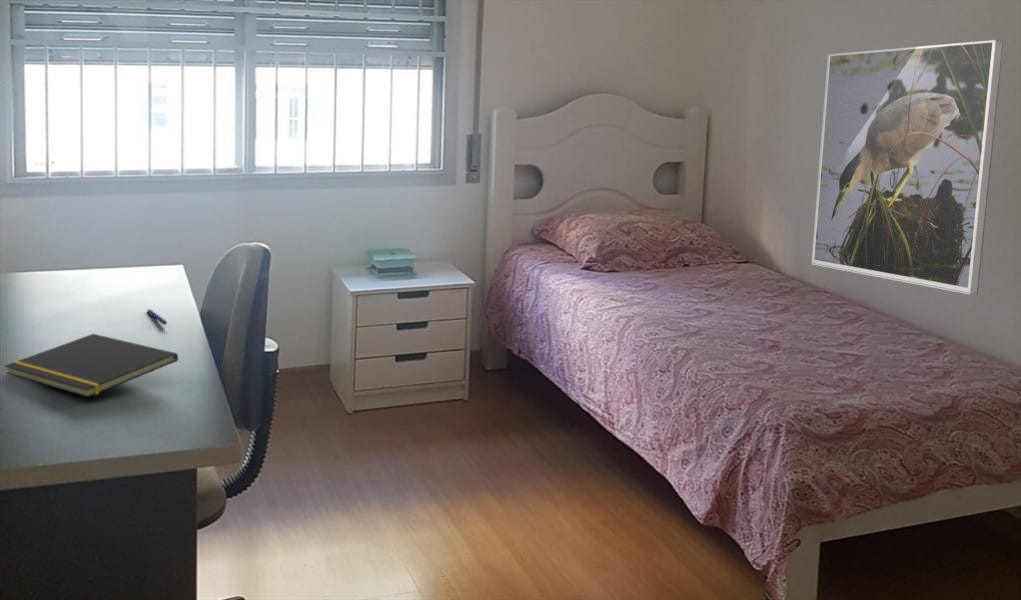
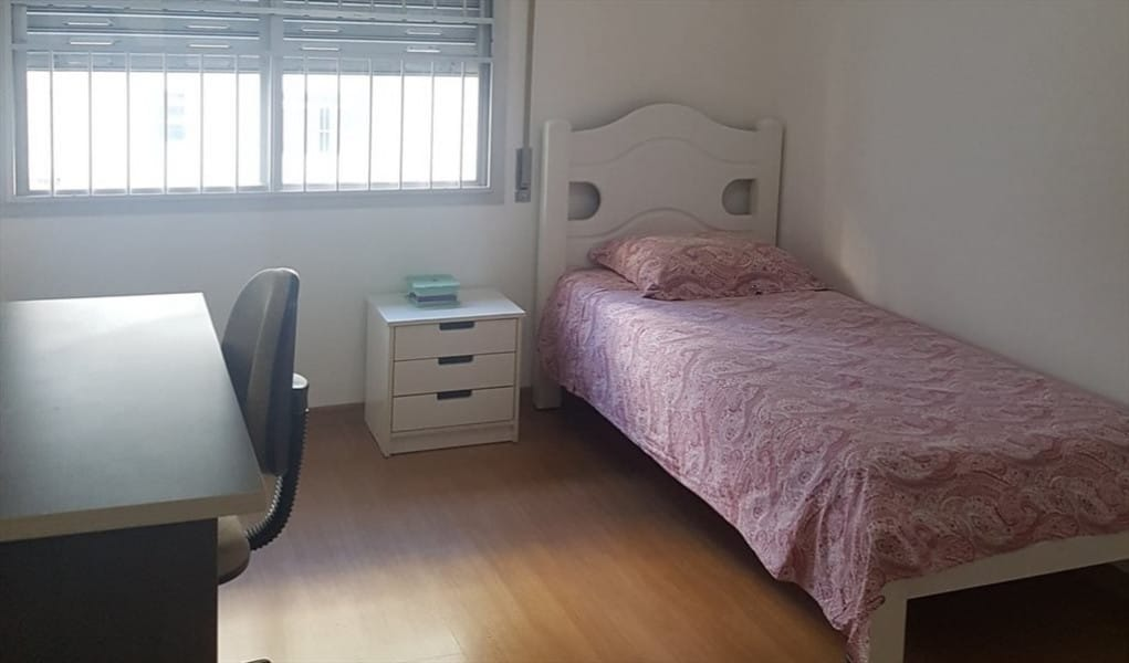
- pen [146,308,168,326]
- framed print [811,39,1004,296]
- notepad [3,333,179,398]
